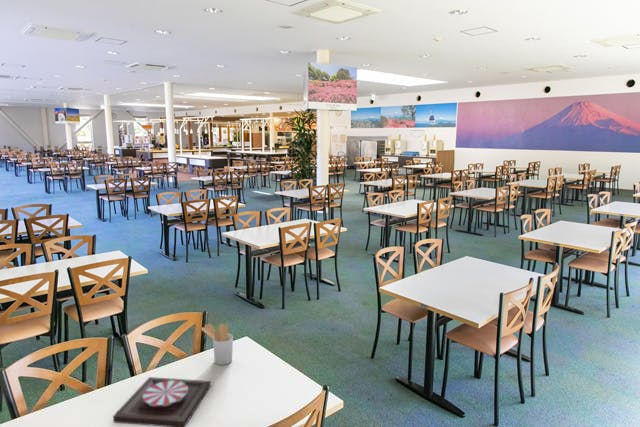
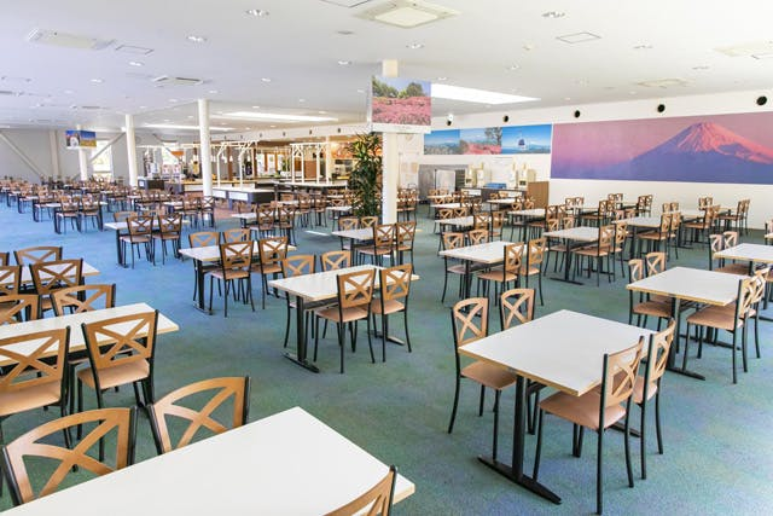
- plate [112,376,212,427]
- utensil holder [200,322,234,366]
